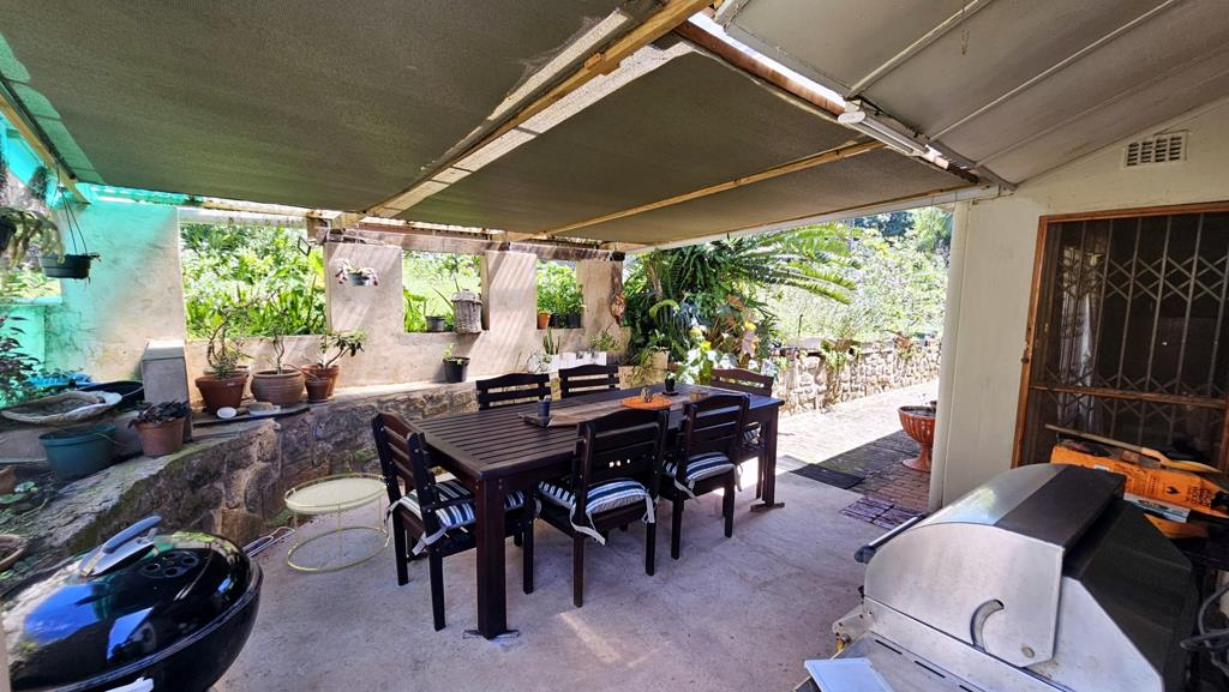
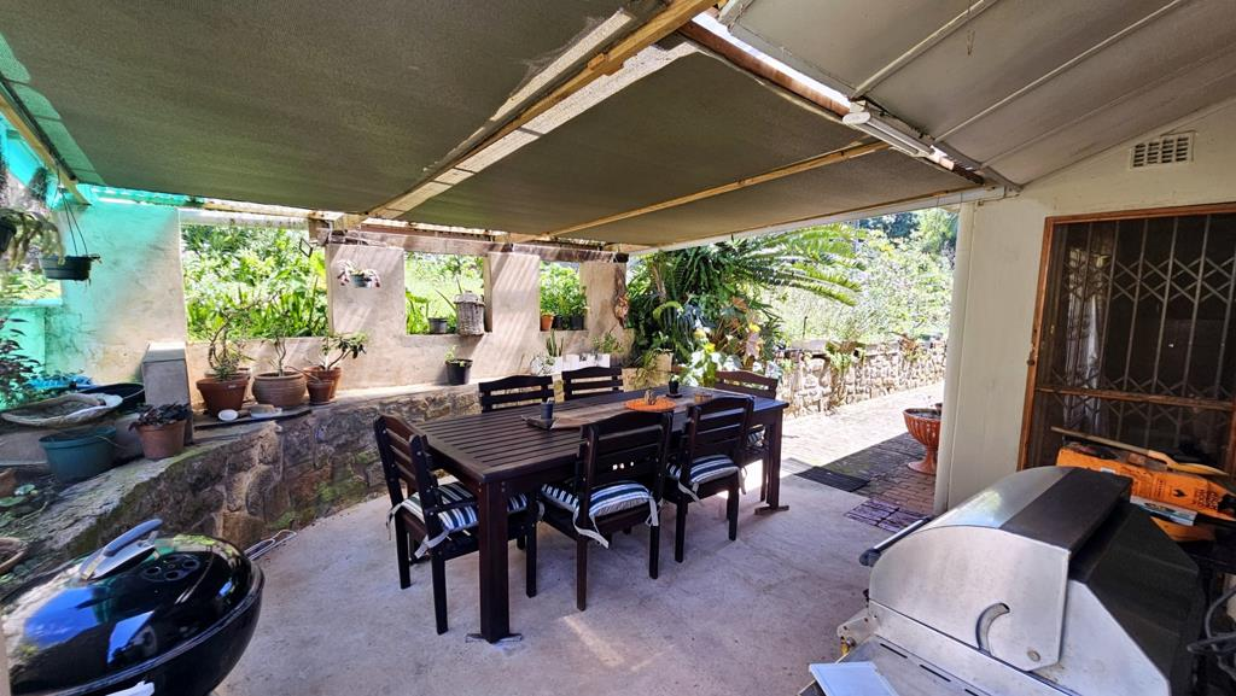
- side table [283,471,391,572]
